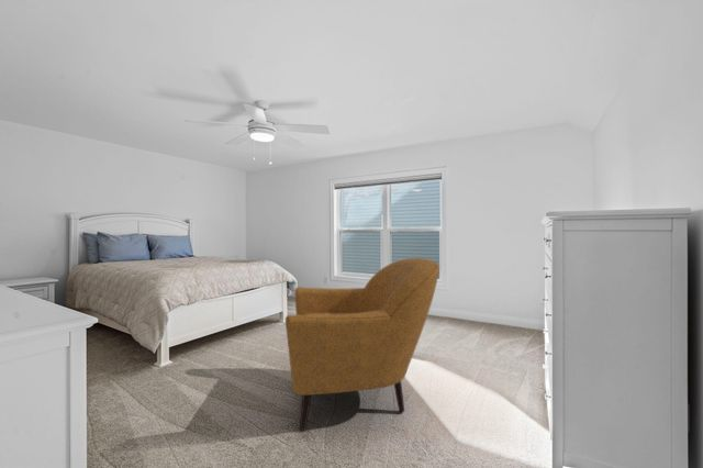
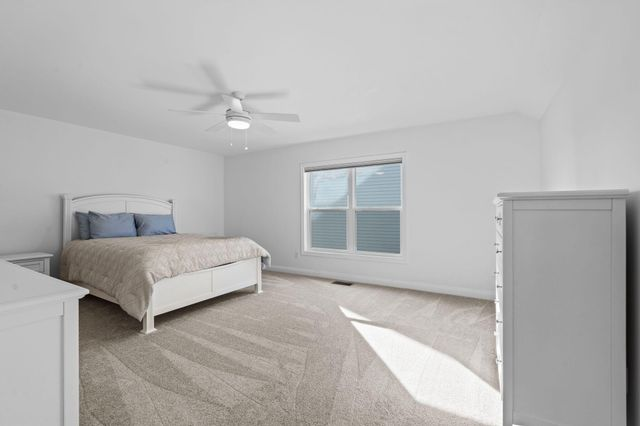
- armchair [284,257,440,432]
